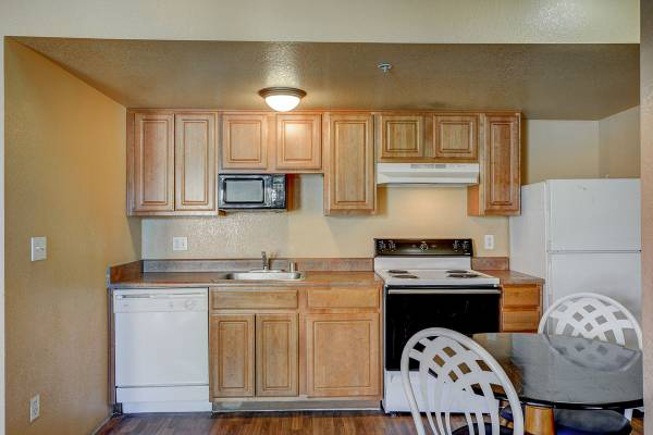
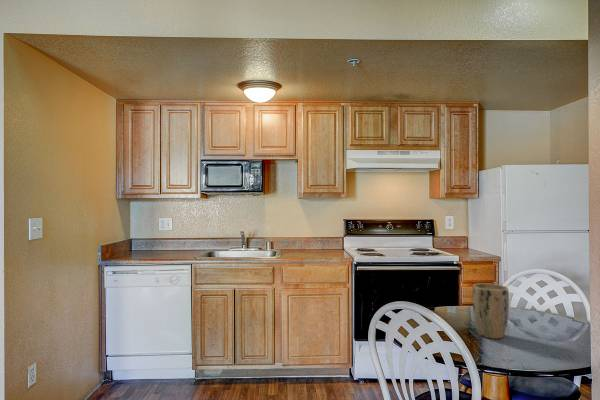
+ plant pot [471,283,510,340]
